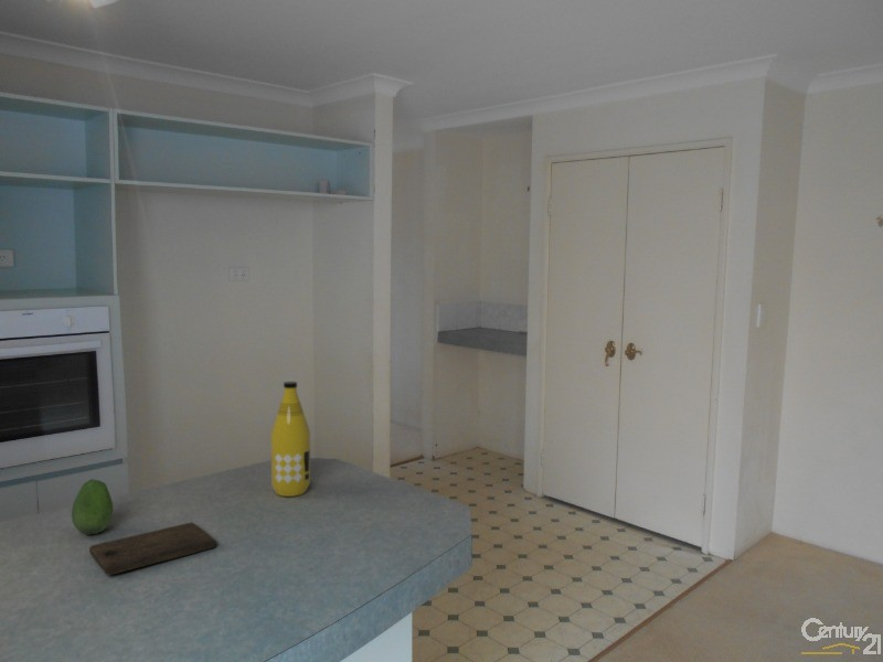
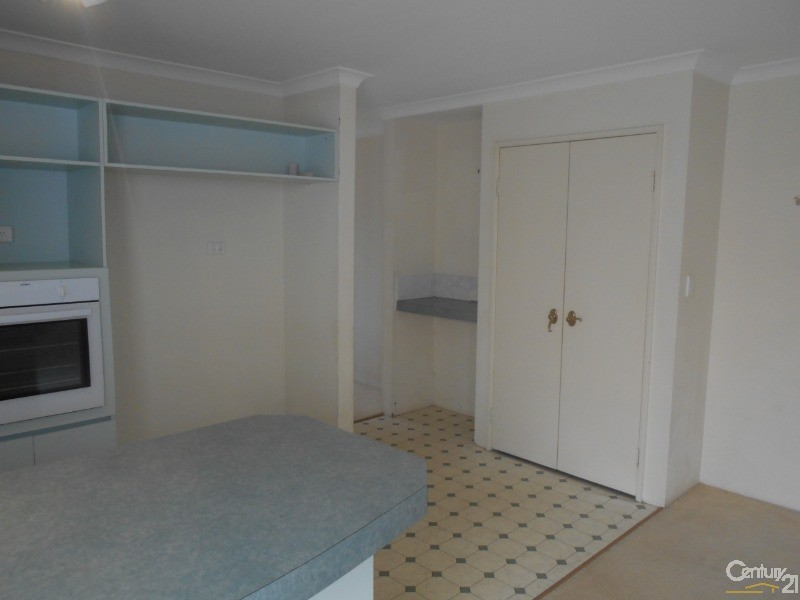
- bottle [269,381,311,498]
- fruit [71,478,114,536]
- cutting board [88,522,217,577]
